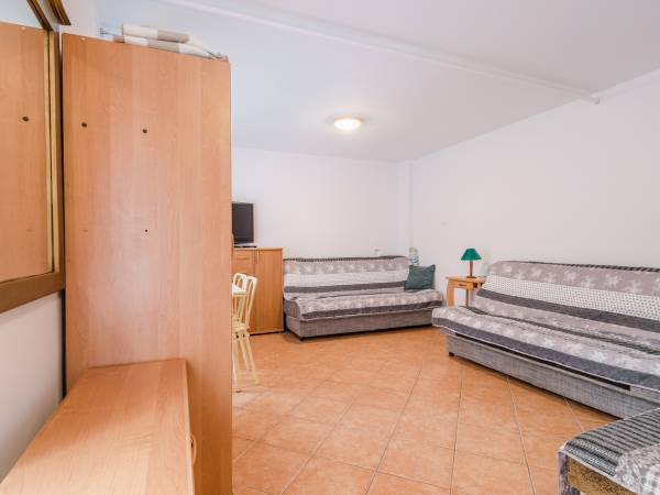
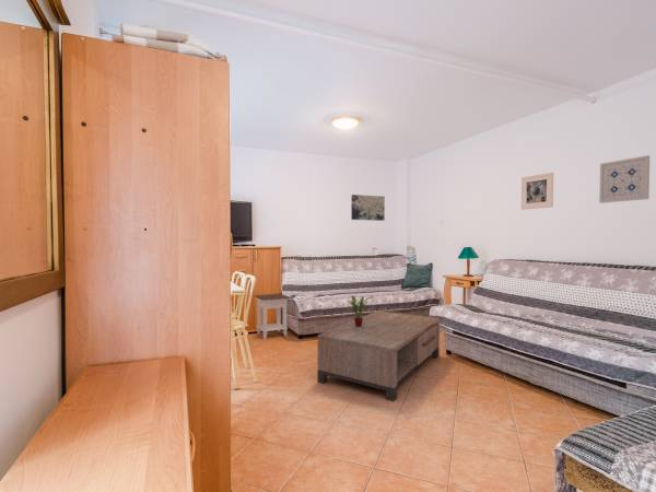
+ potted plant [347,294,375,327]
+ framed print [520,172,554,211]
+ coffee table [316,309,441,402]
+ nightstand [254,292,291,340]
+ wall art [350,194,386,222]
+ wall art [598,154,651,204]
